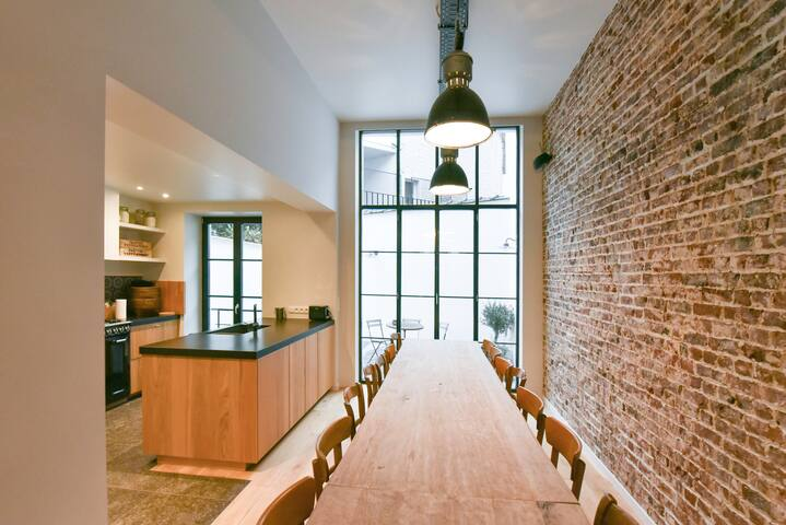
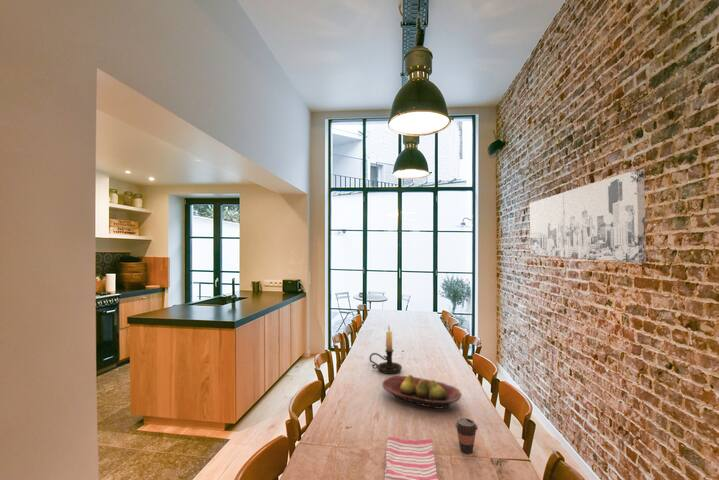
+ wall art [529,168,647,264]
+ coffee cup [454,417,478,454]
+ dish towel [383,436,439,480]
+ fruit bowl [381,374,463,410]
+ candle holder [368,325,403,375]
